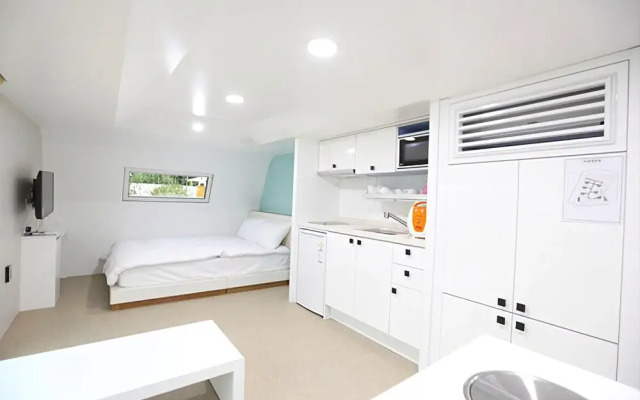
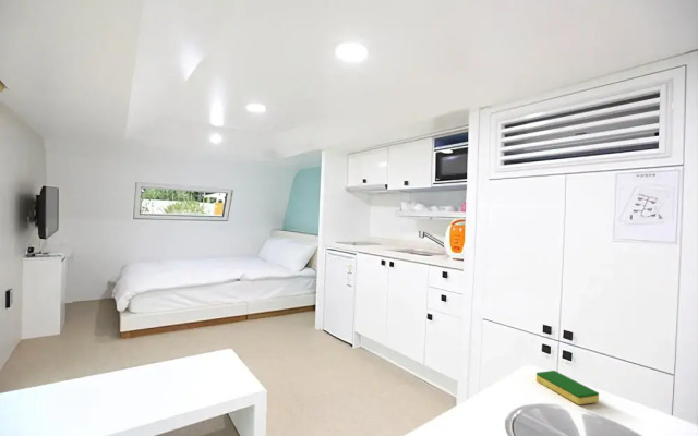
+ dish sponge [535,370,600,405]
